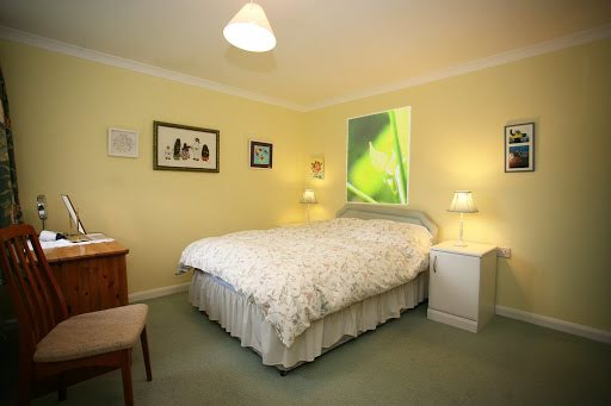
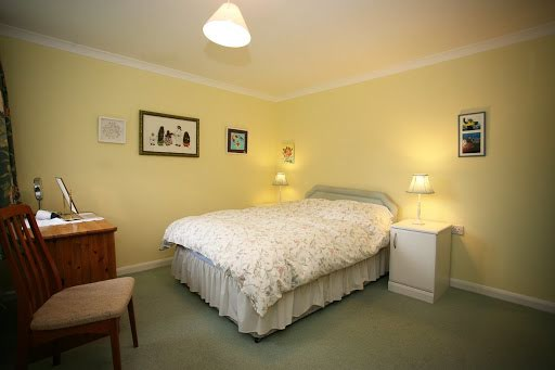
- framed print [345,105,412,206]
